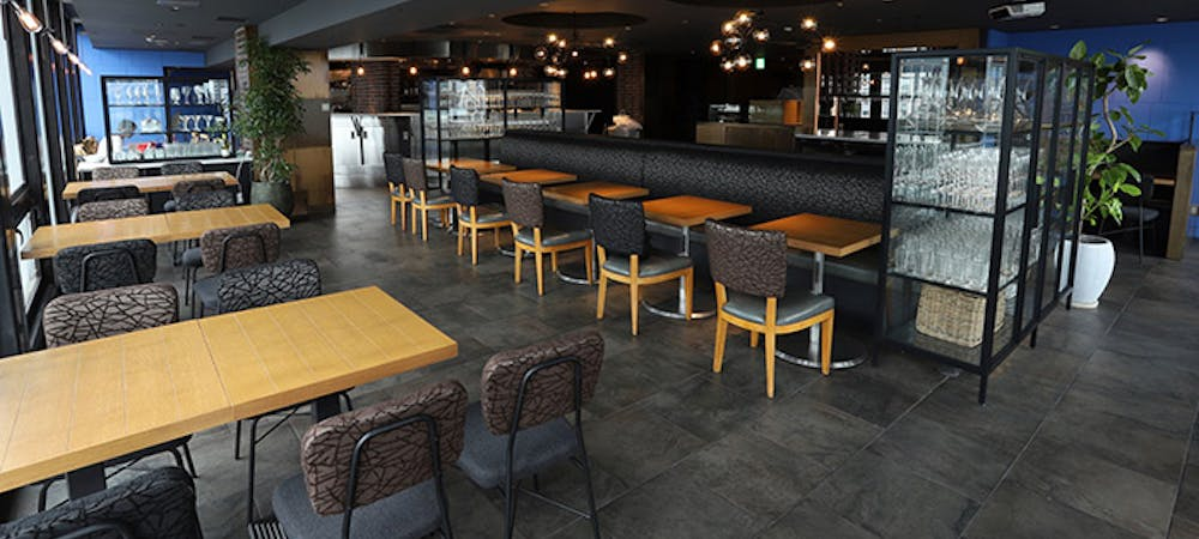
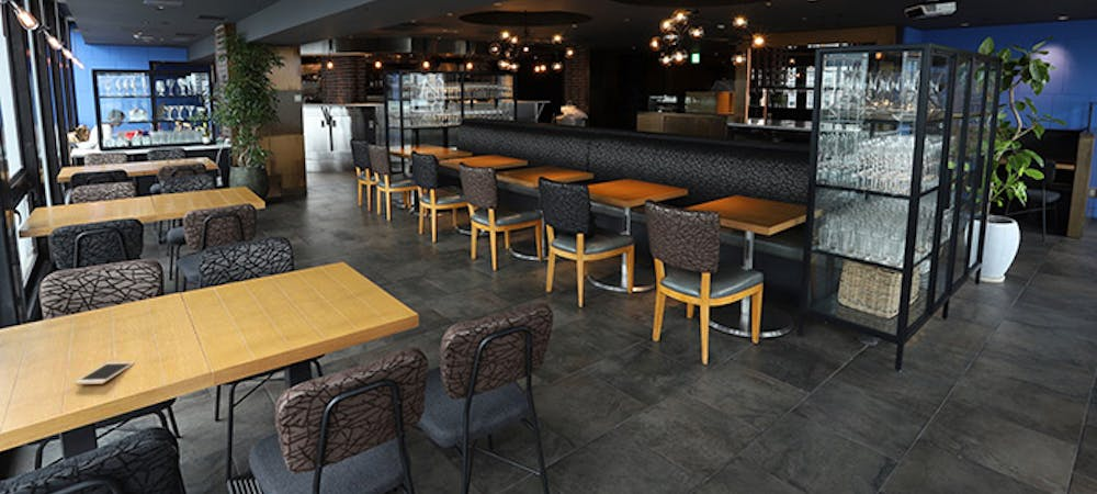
+ cell phone [73,361,136,385]
